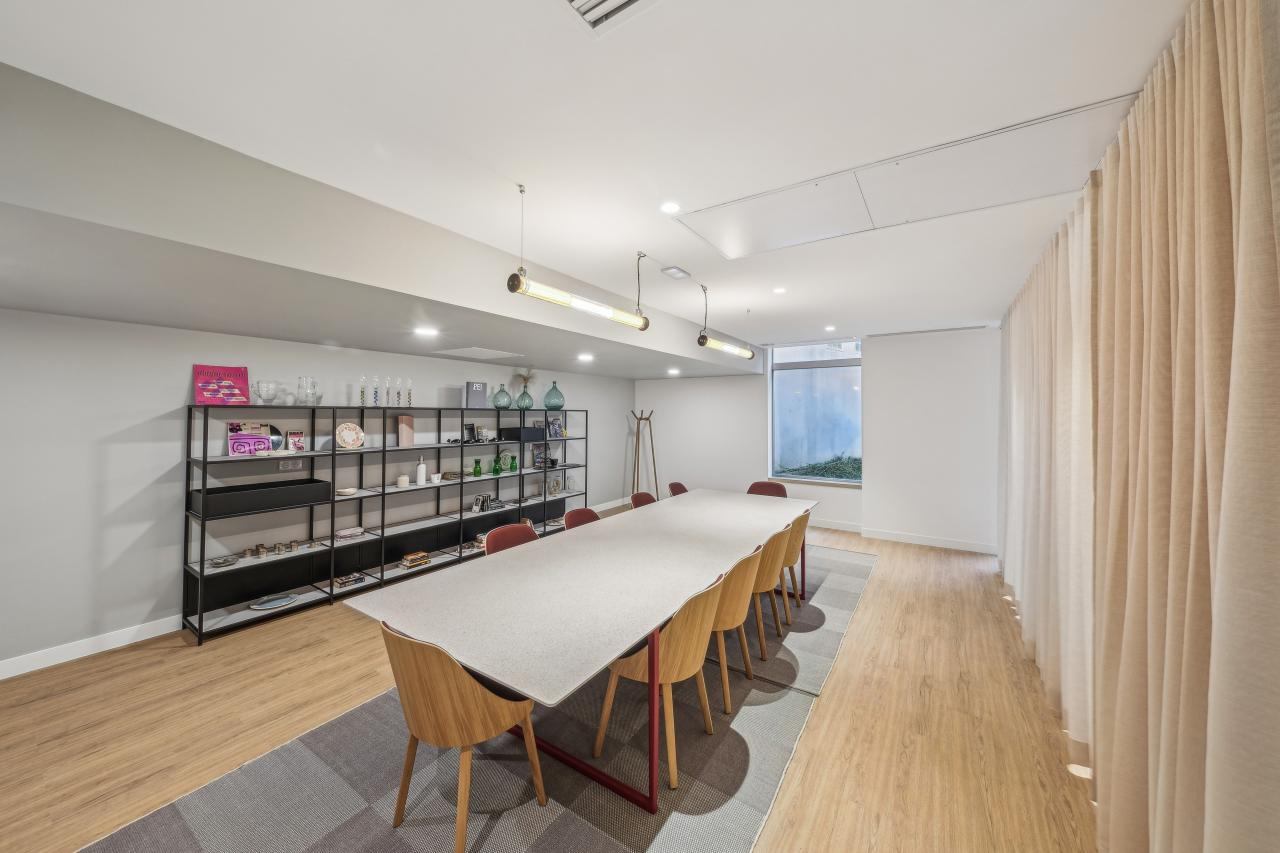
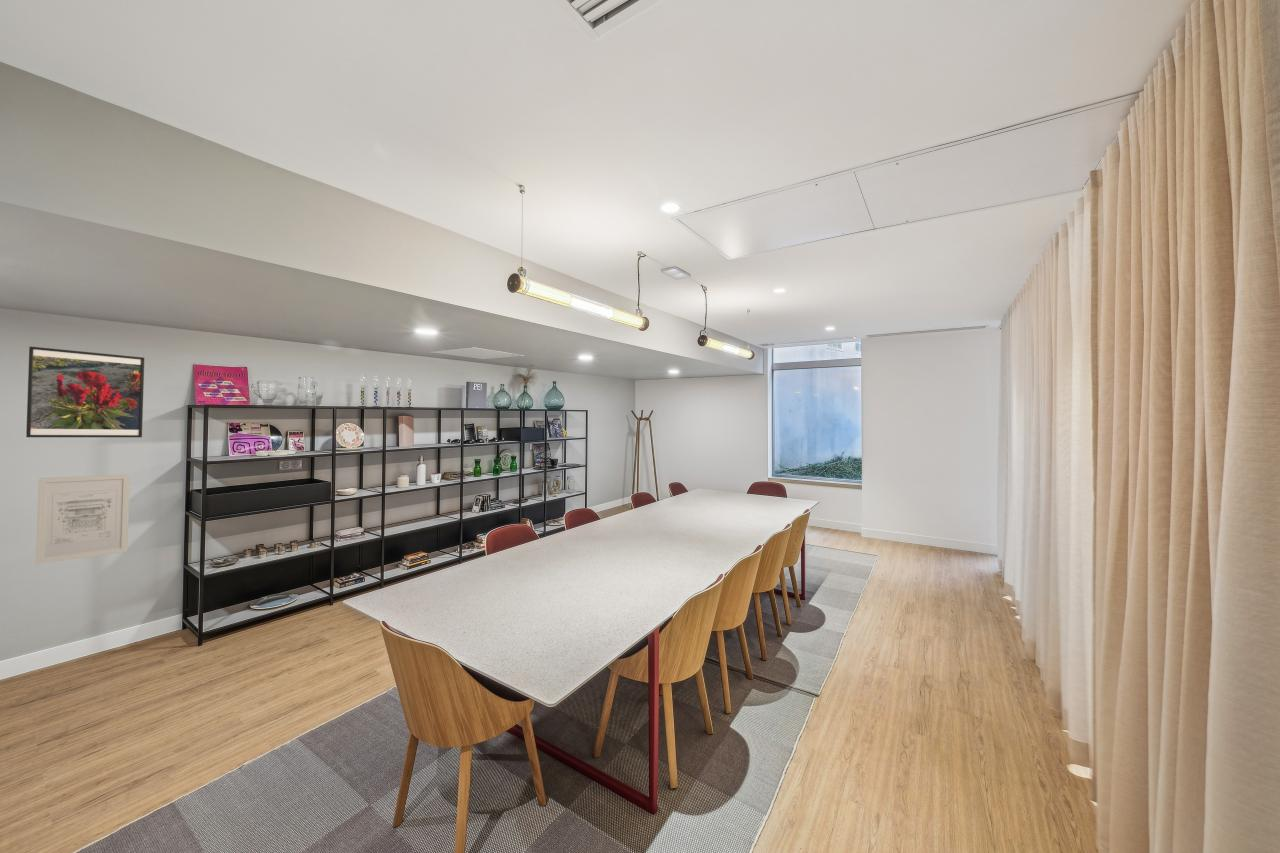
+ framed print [25,346,145,438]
+ wall art [35,473,131,565]
